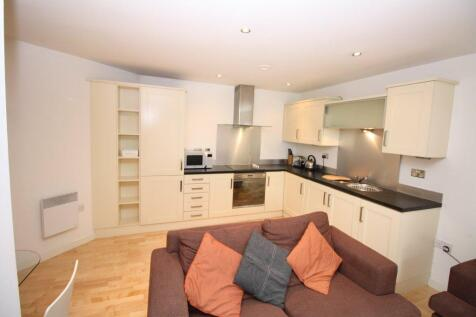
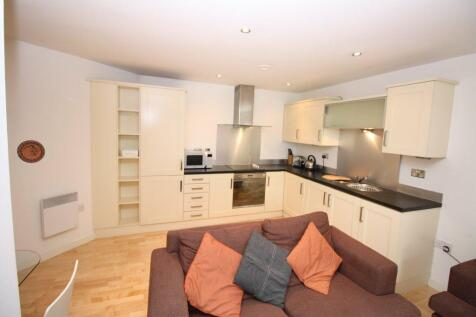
+ decorative plate [16,139,46,164]
